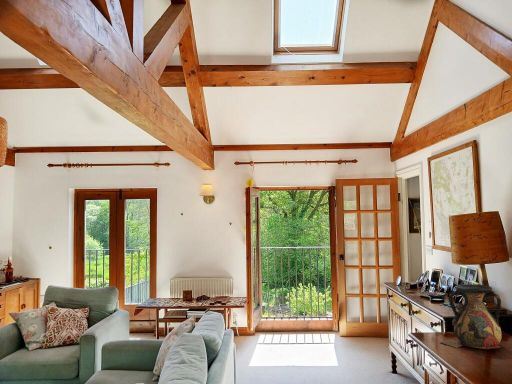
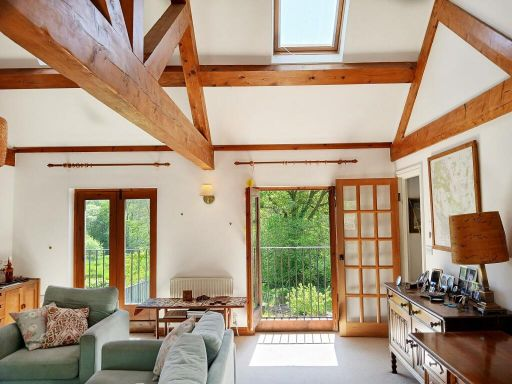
- vase [439,283,503,351]
